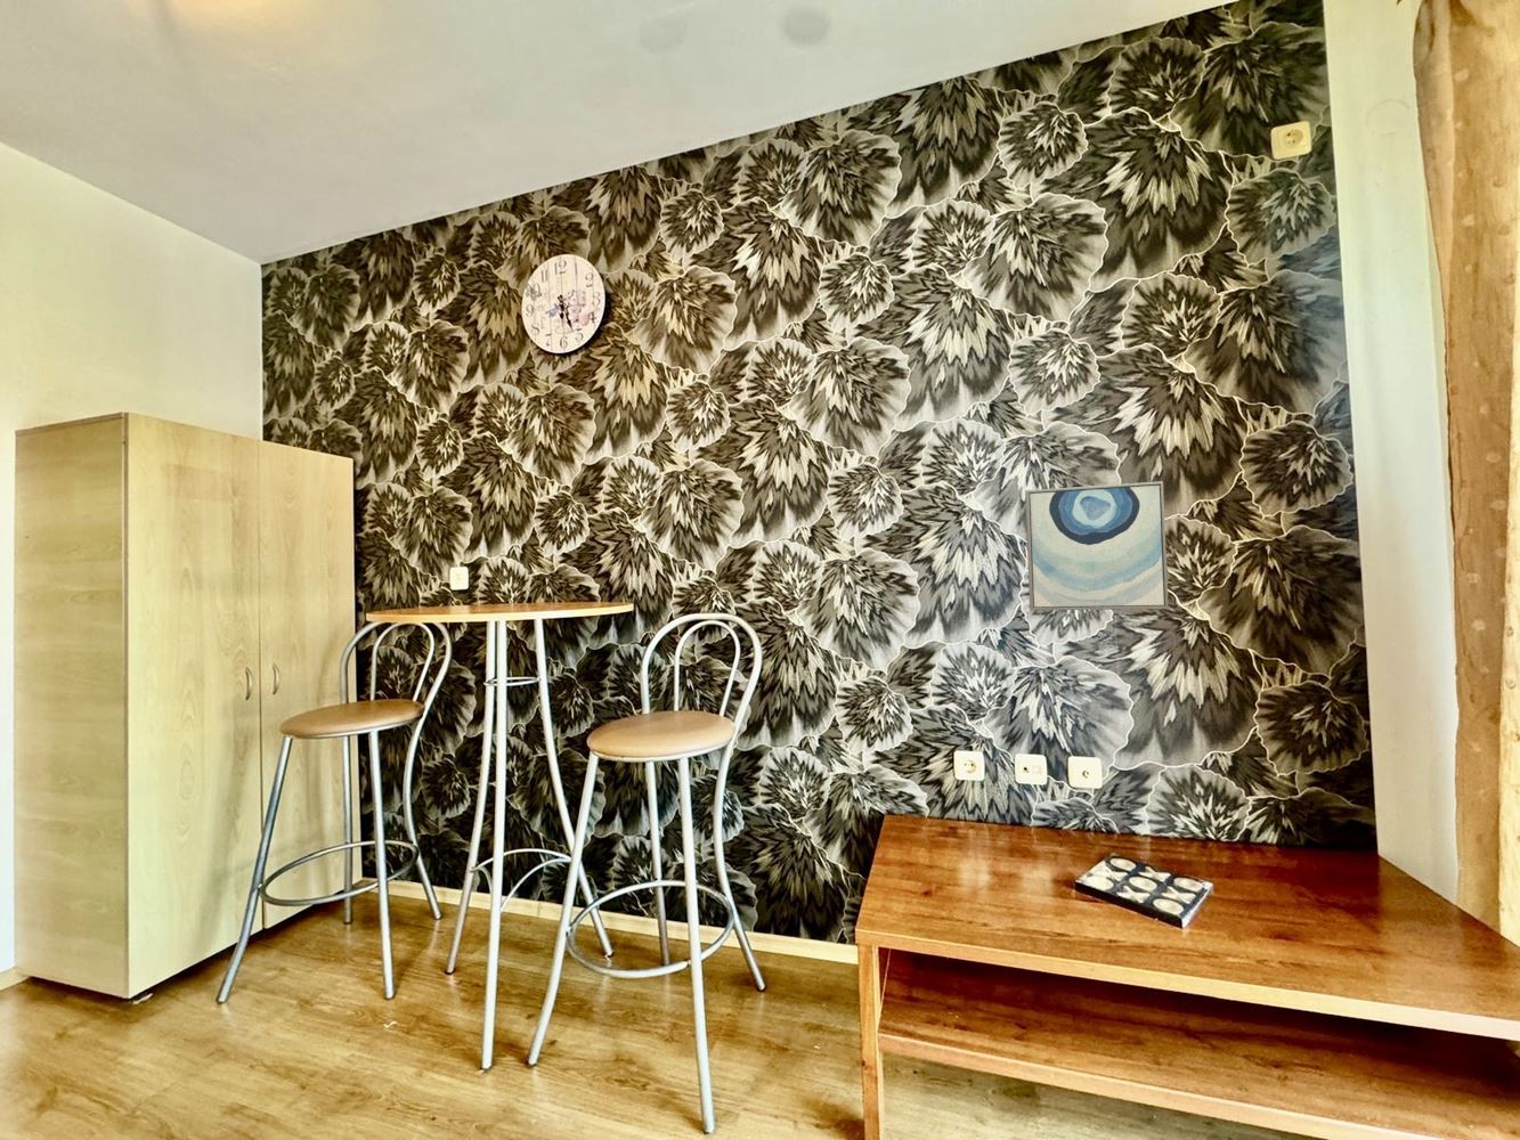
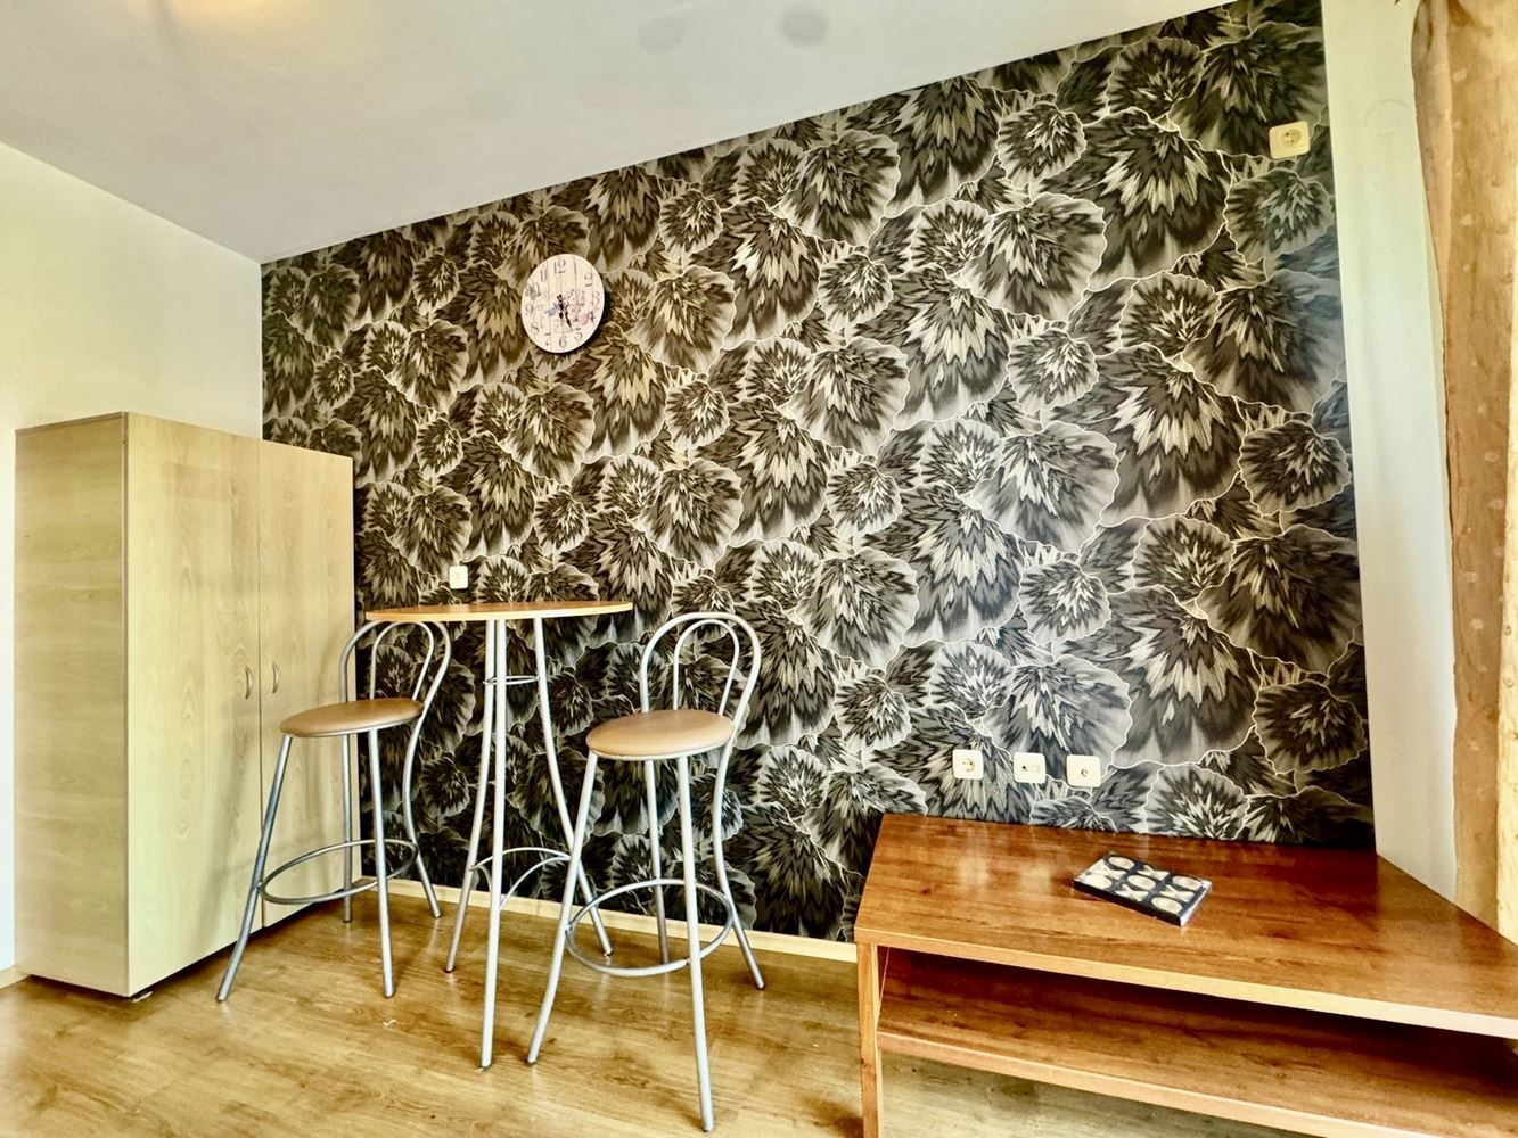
- wall art [1024,480,1170,612]
